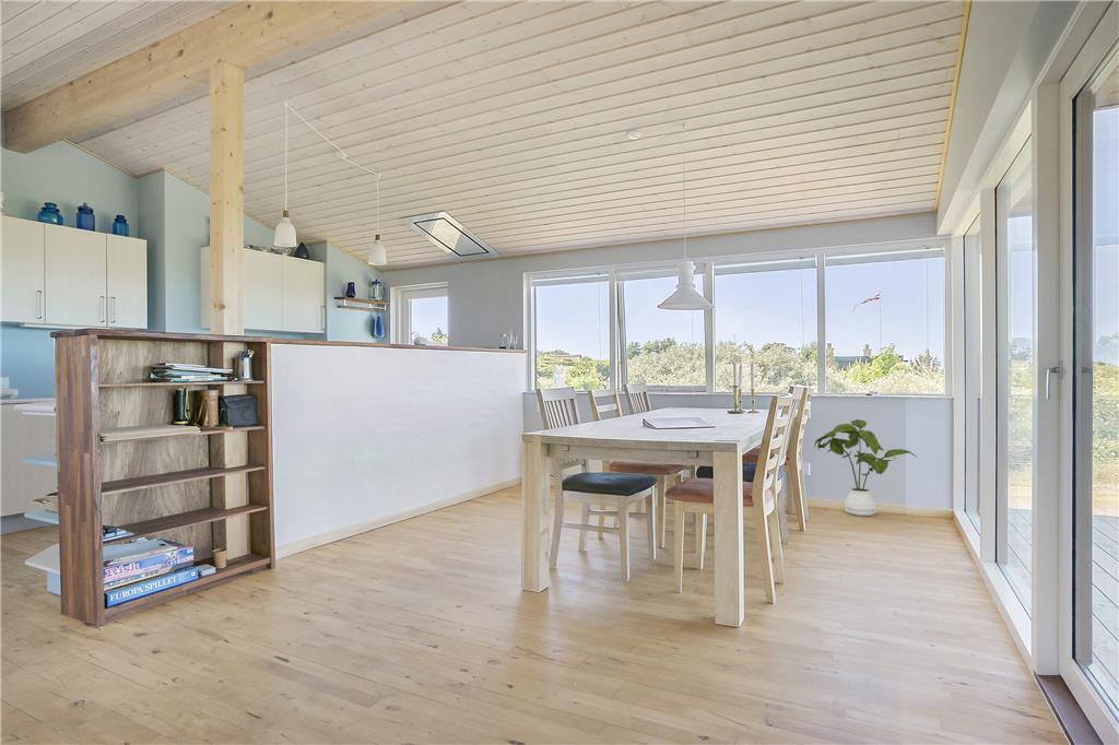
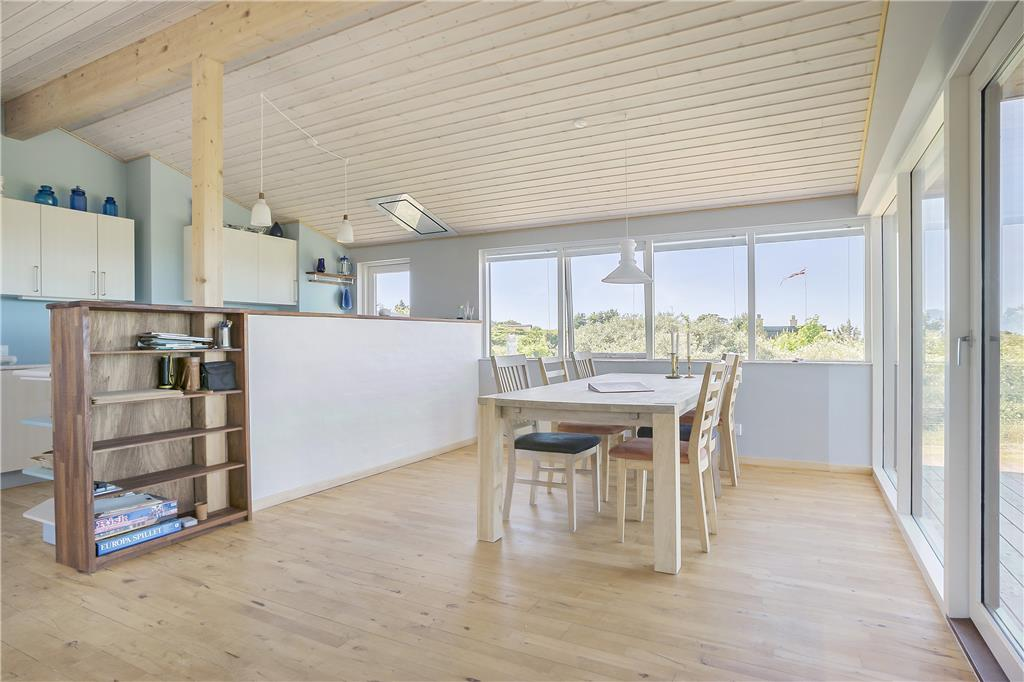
- house plant [813,418,917,517]
